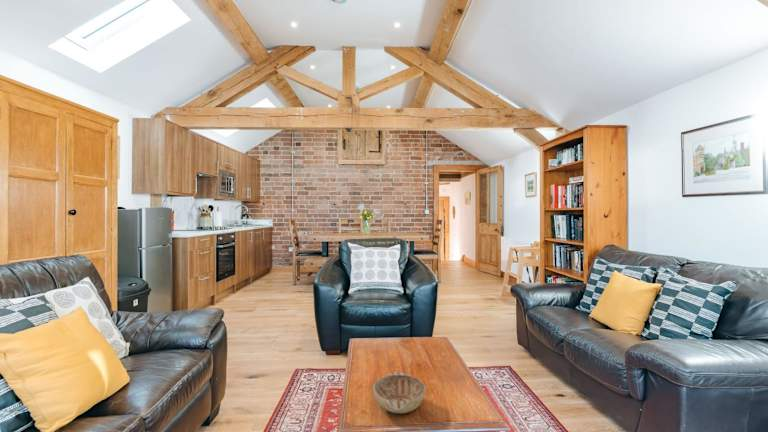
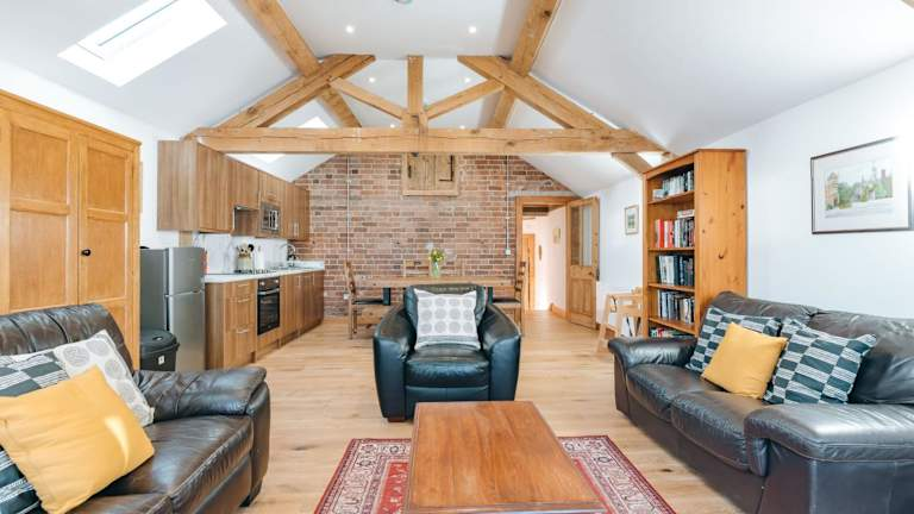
- decorative bowl [372,371,427,414]
